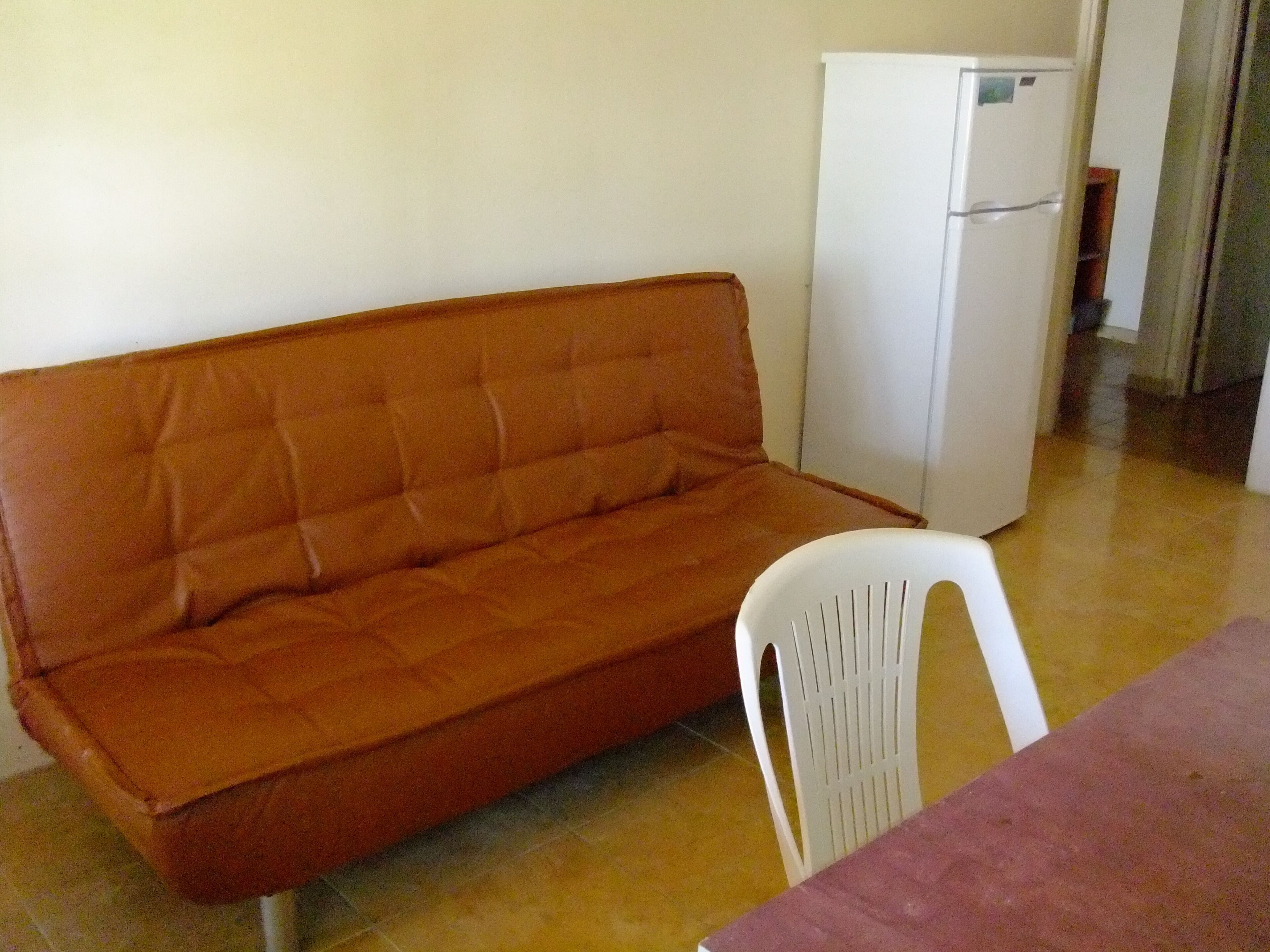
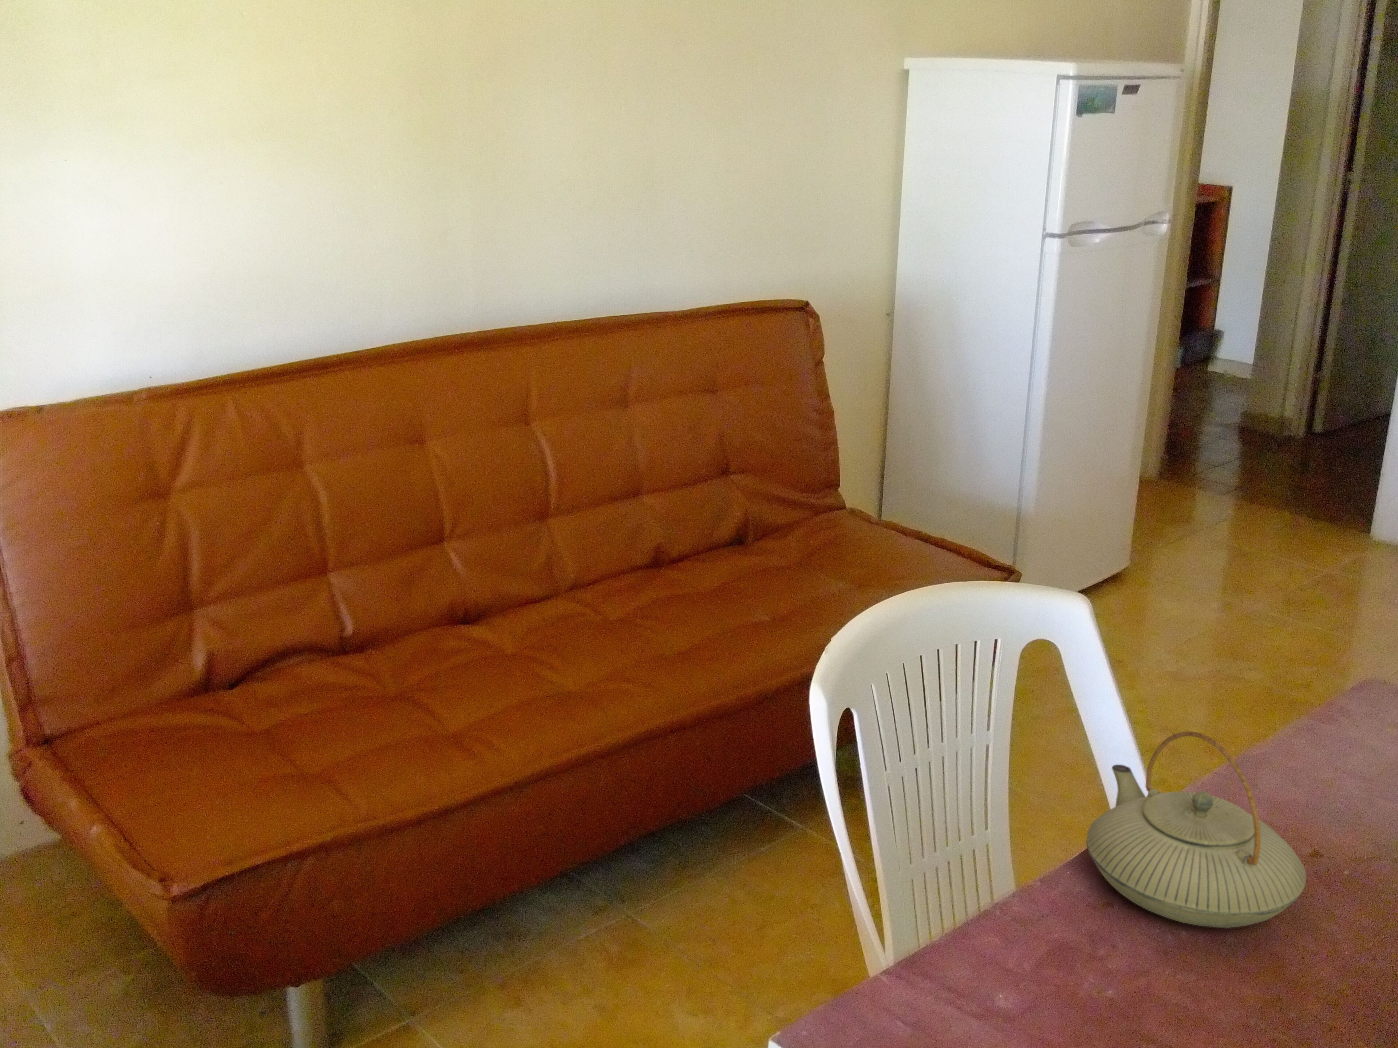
+ teapot [1086,731,1307,928]
